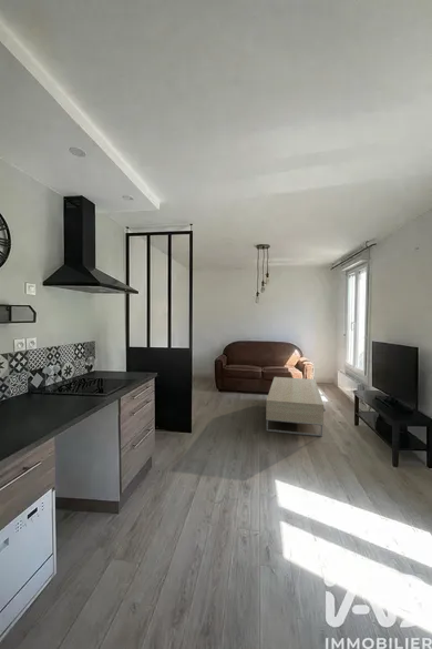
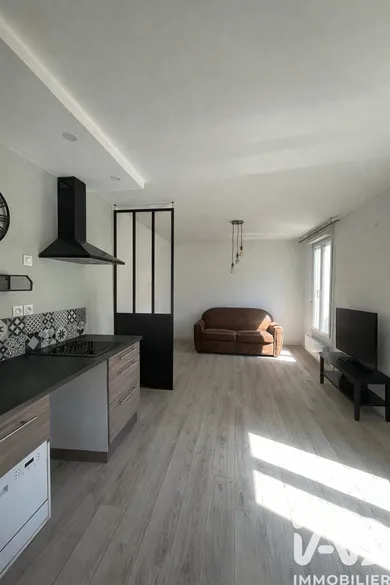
- coffee table [265,376,327,437]
